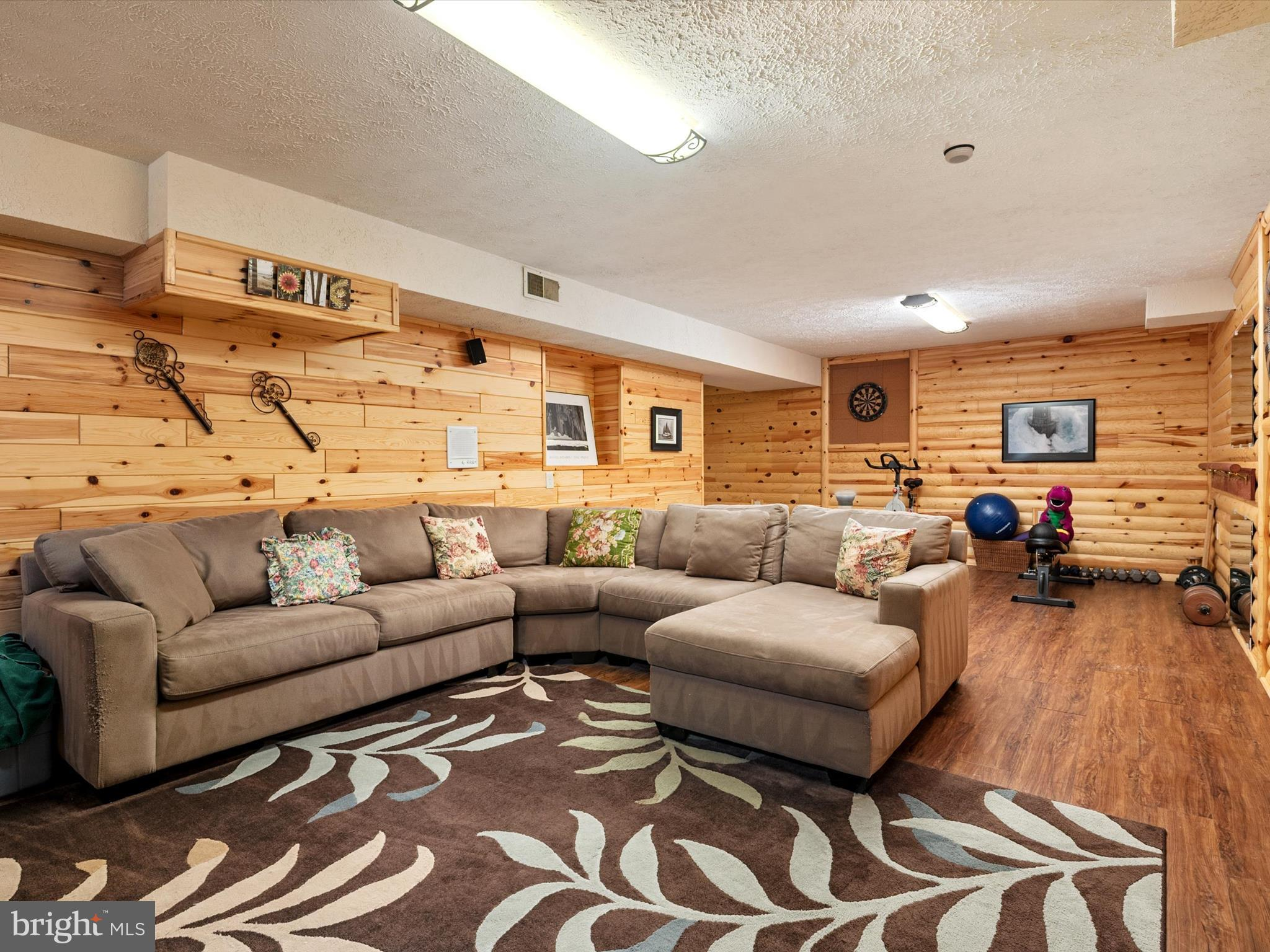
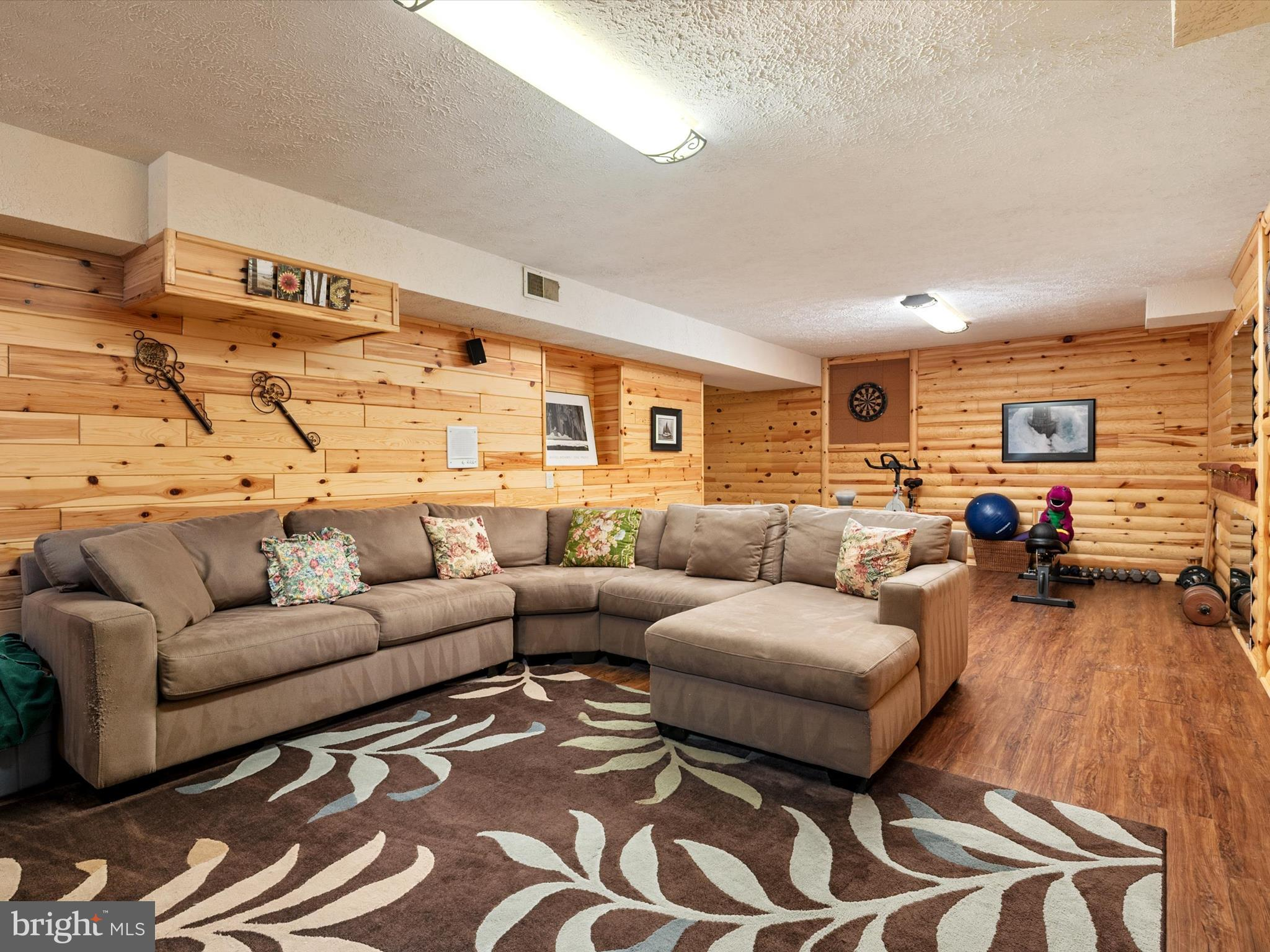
- smoke detector [943,136,975,164]
